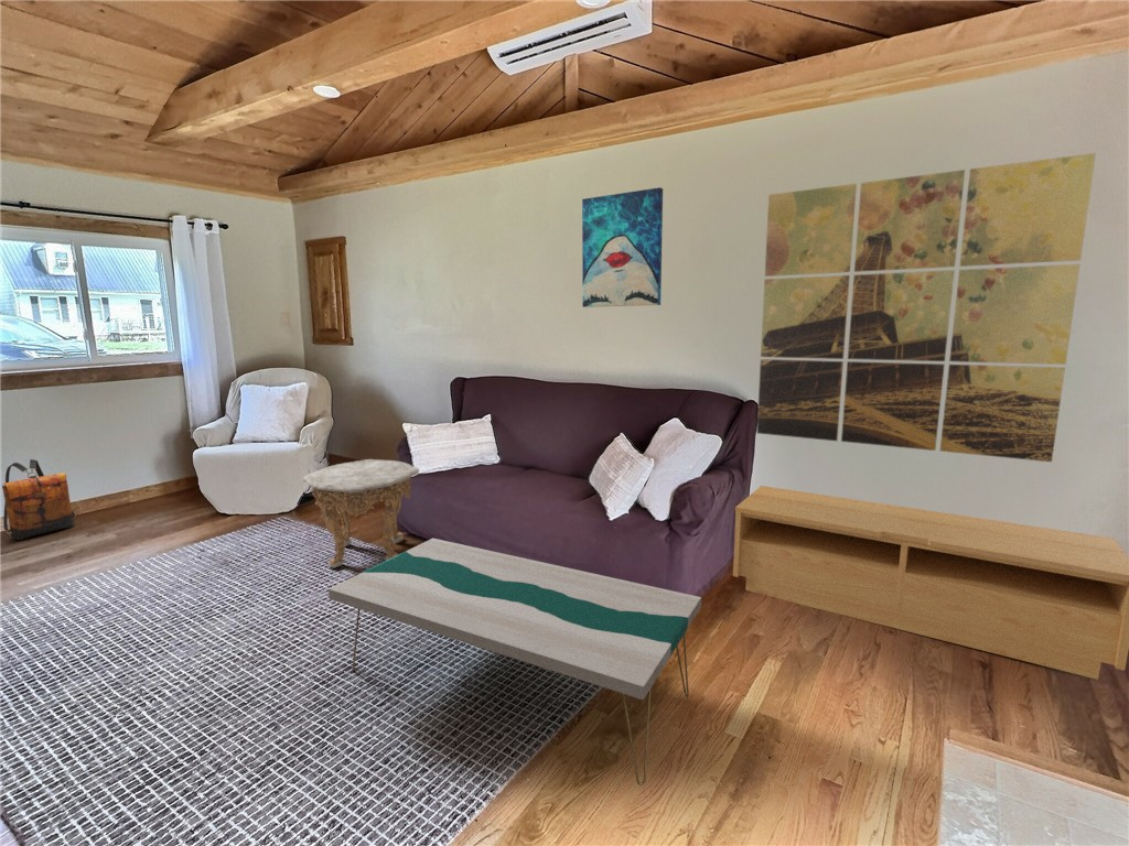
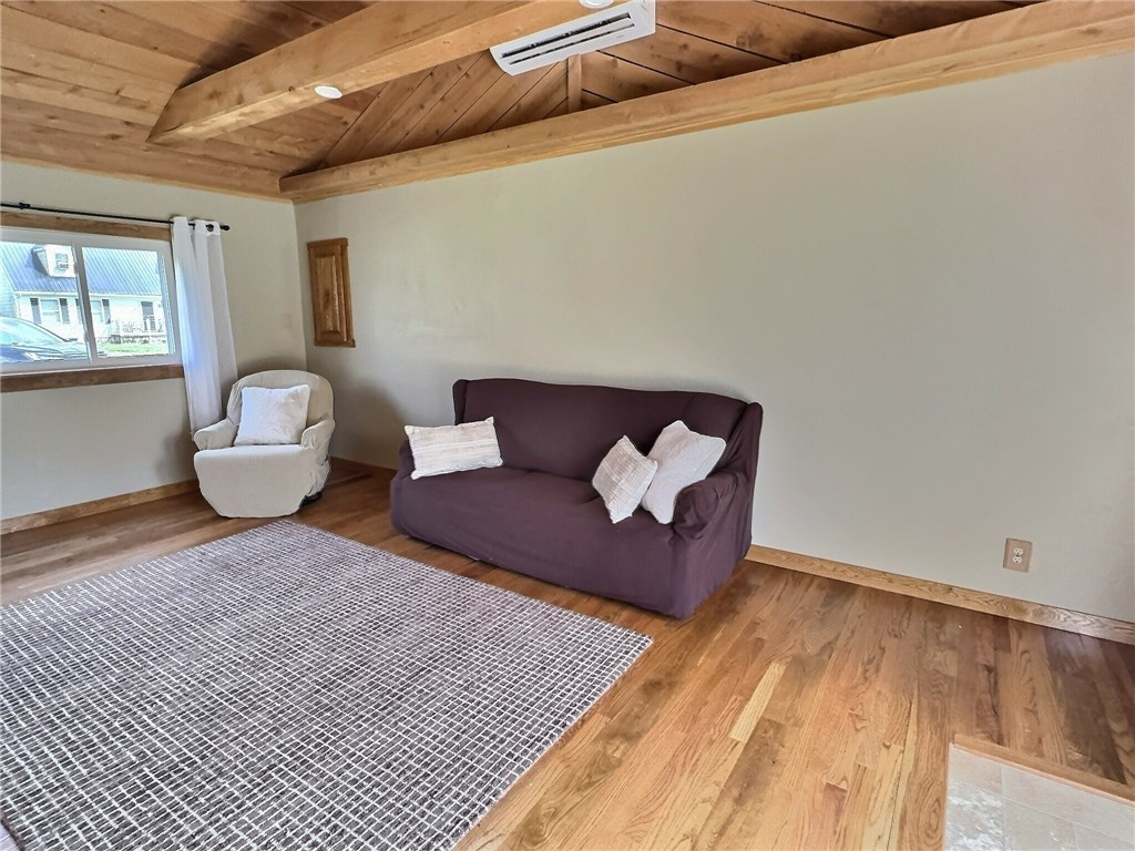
- side table [302,458,420,568]
- backpack [1,458,77,541]
- wall art [581,186,664,308]
- wall art [755,152,1097,463]
- tv stand [732,485,1129,681]
- coffee table [327,538,702,787]
